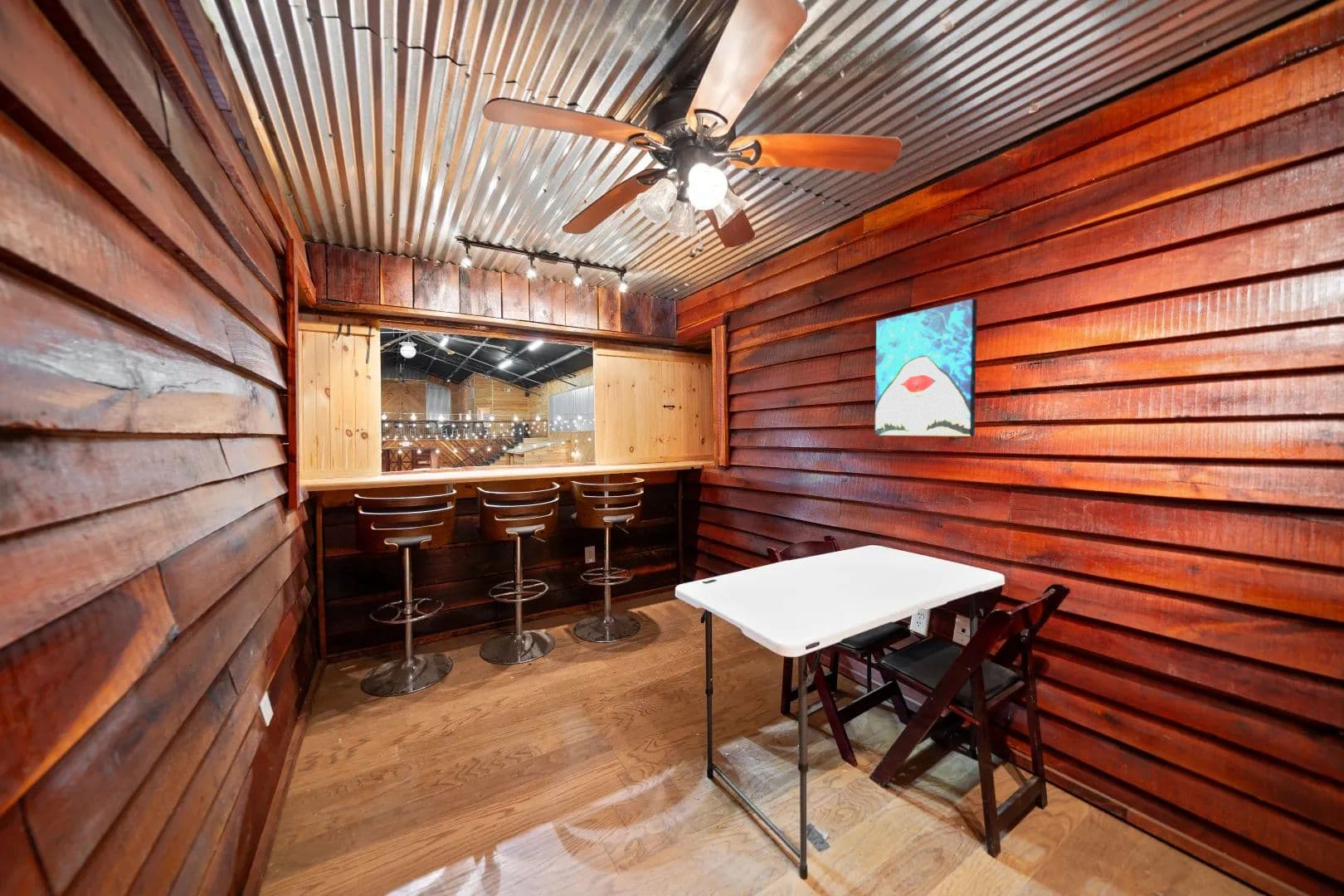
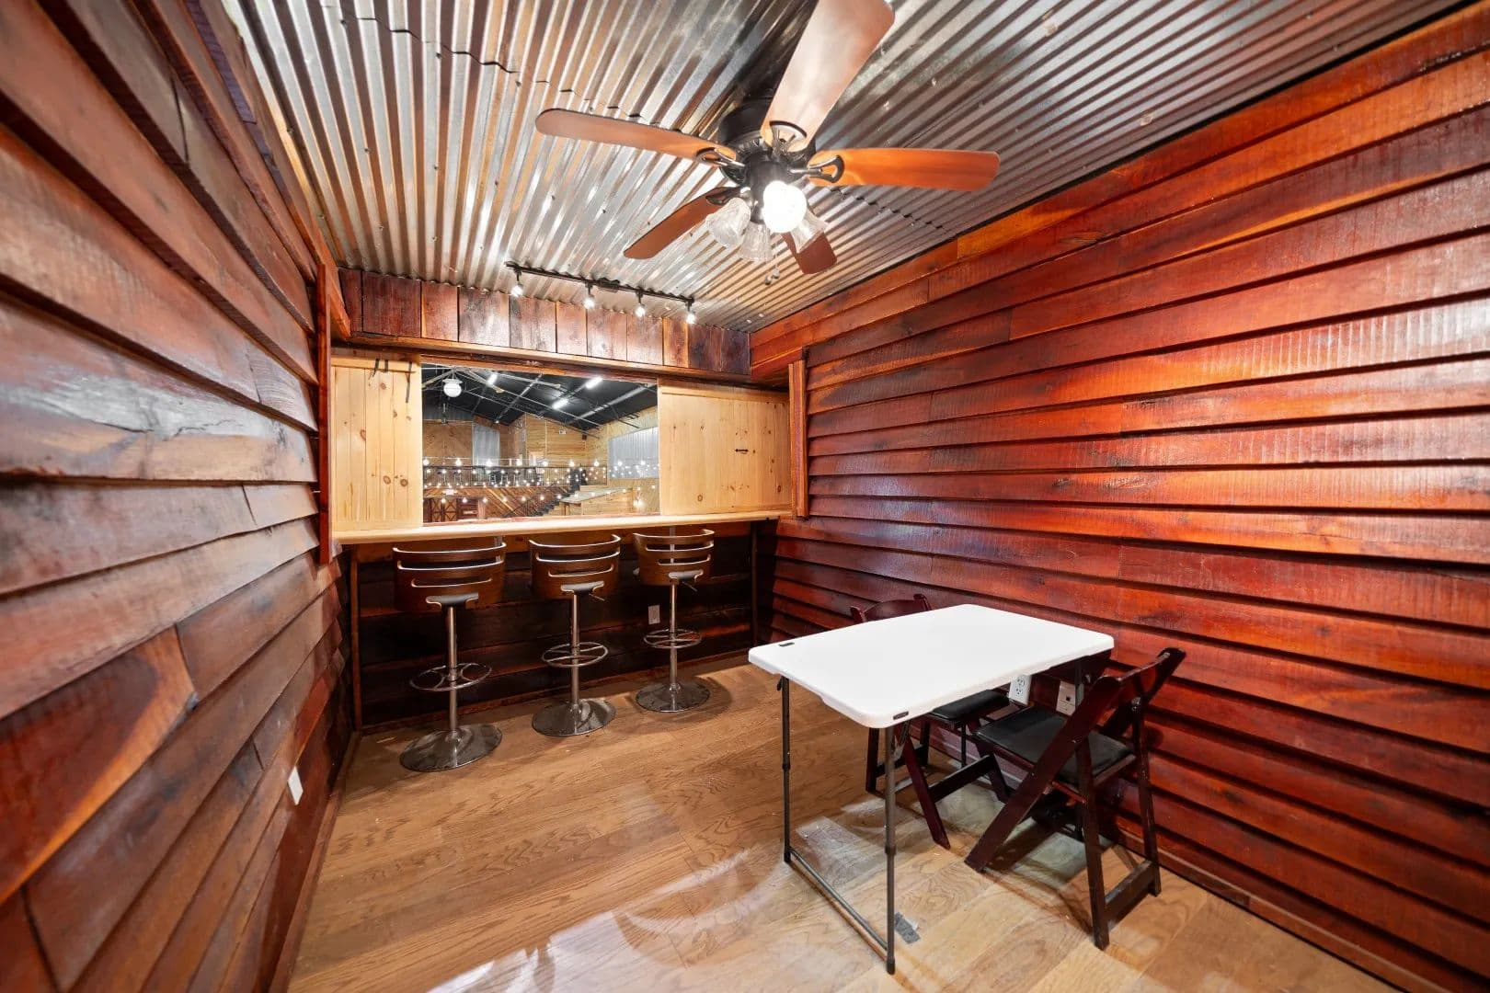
- wall art [874,298,978,437]
